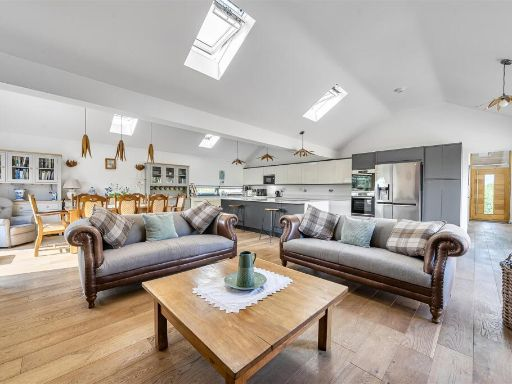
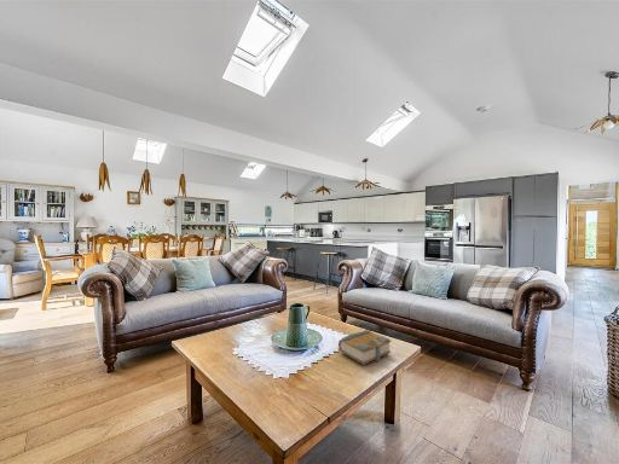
+ book [337,329,392,366]
